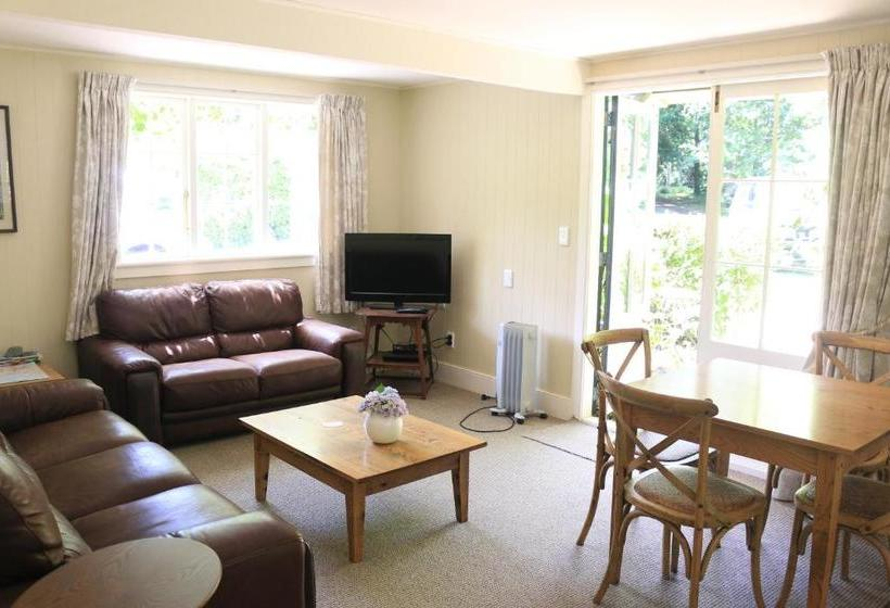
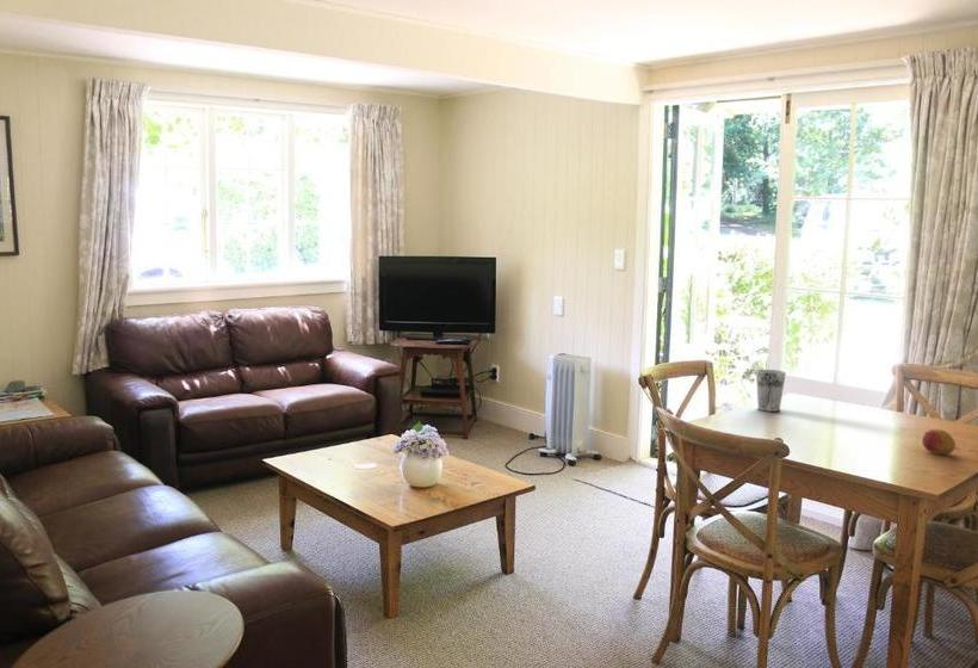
+ cup [755,369,787,413]
+ fruit [921,428,957,454]
